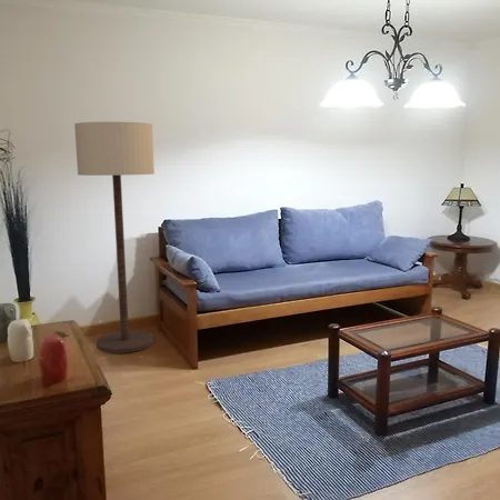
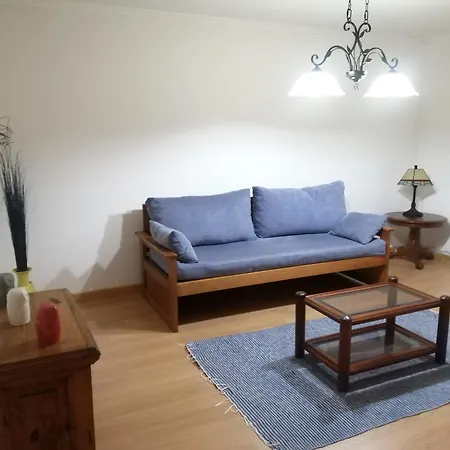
- floor lamp [73,121,156,354]
